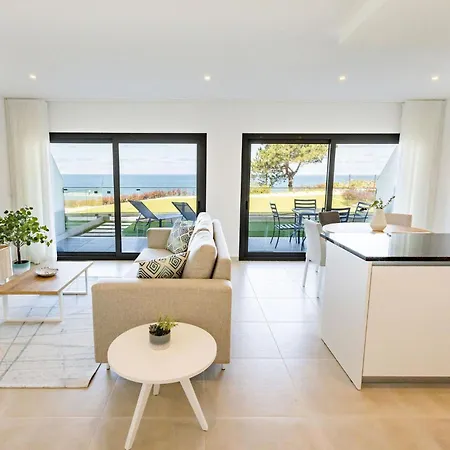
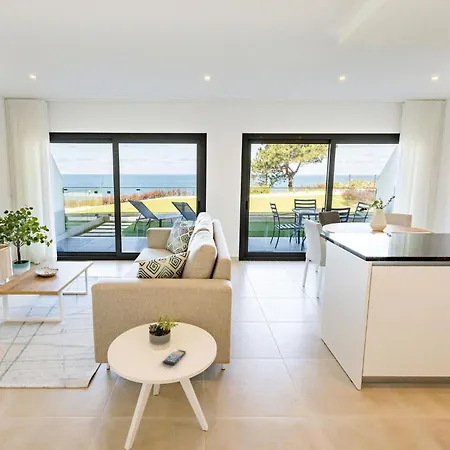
+ smartphone [161,348,187,366]
